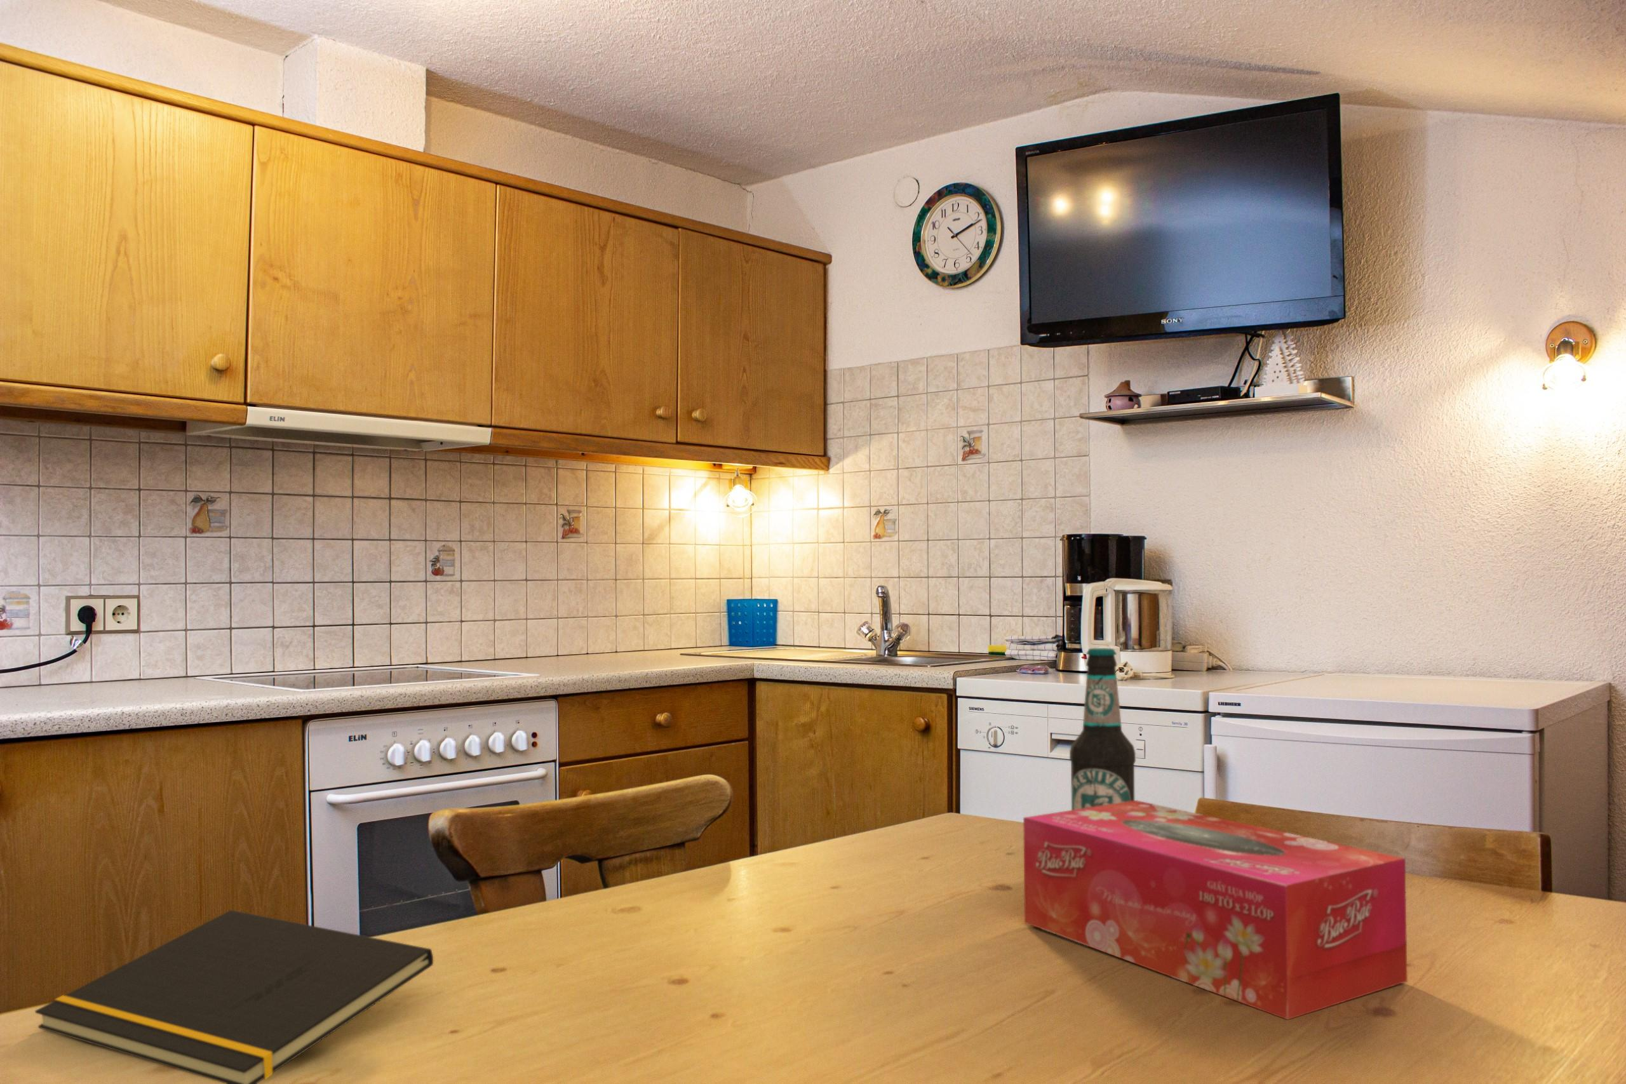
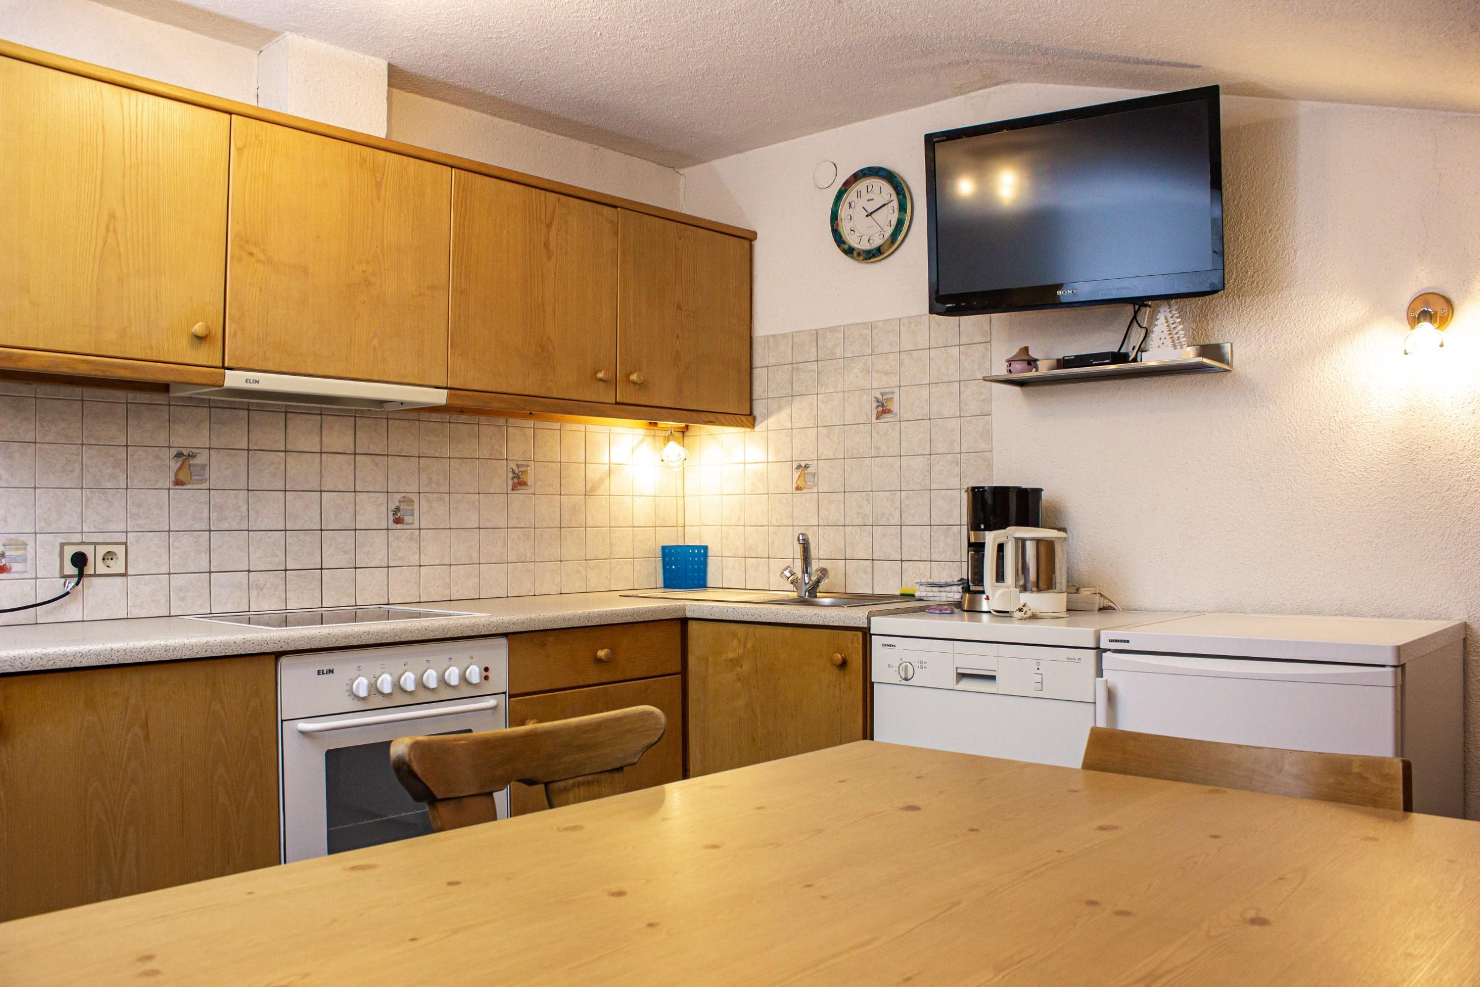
- tissue box [1022,800,1407,1021]
- bottle [1069,647,1136,811]
- notepad [34,910,434,1084]
